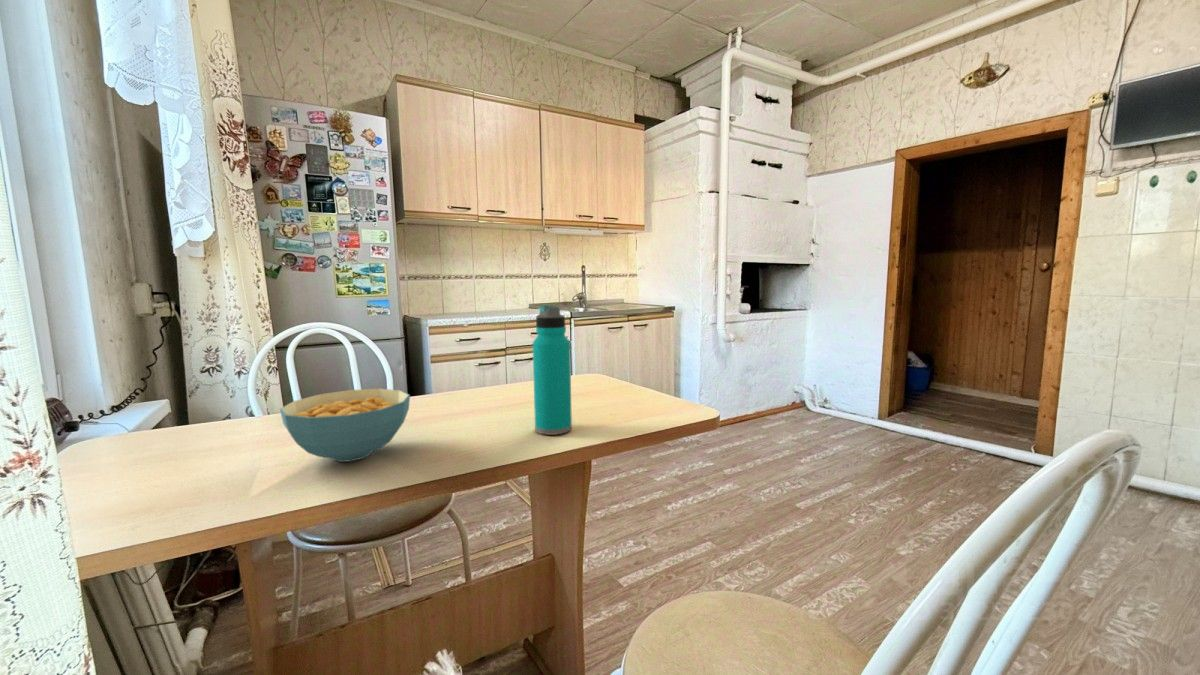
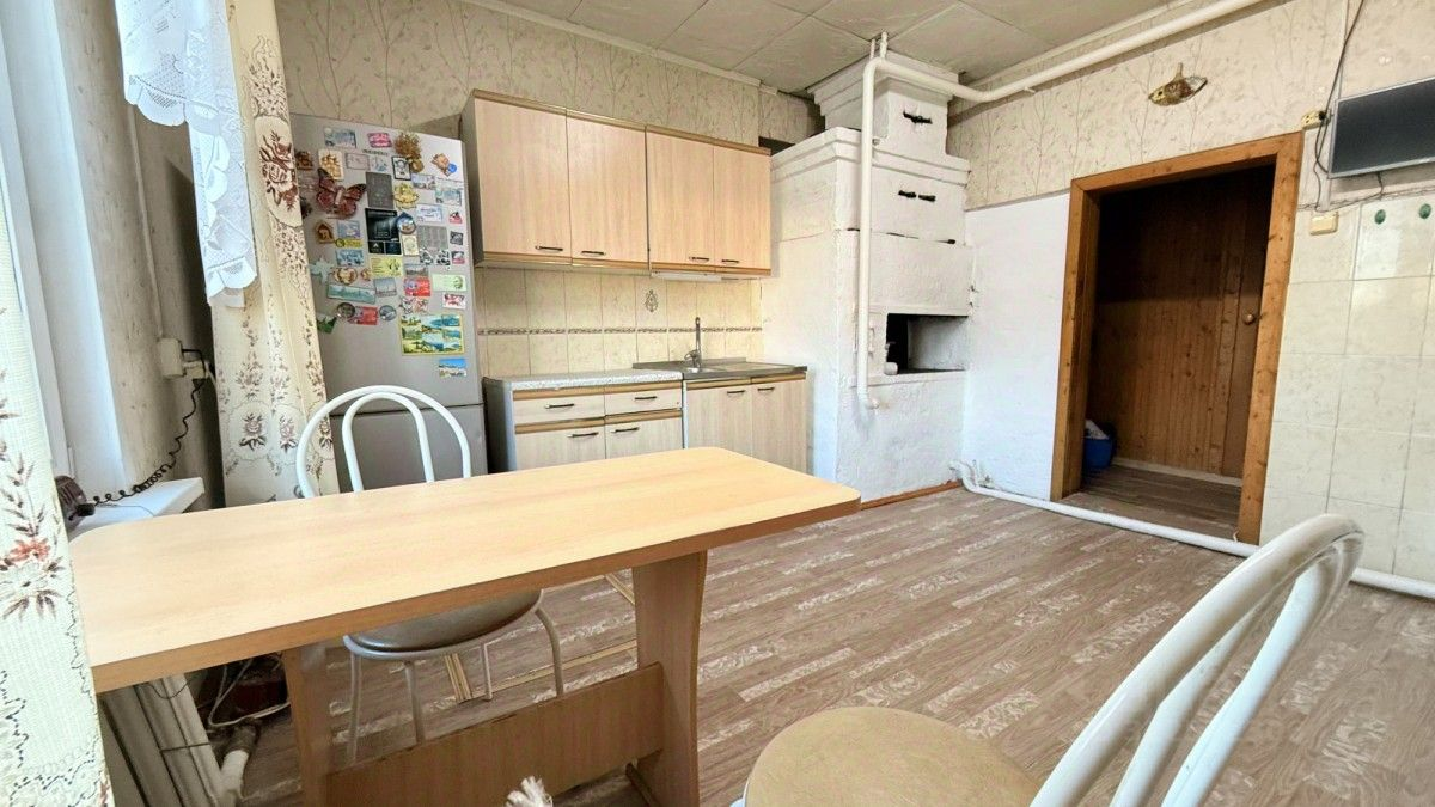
- cereal bowl [279,388,411,463]
- water bottle [532,304,573,436]
